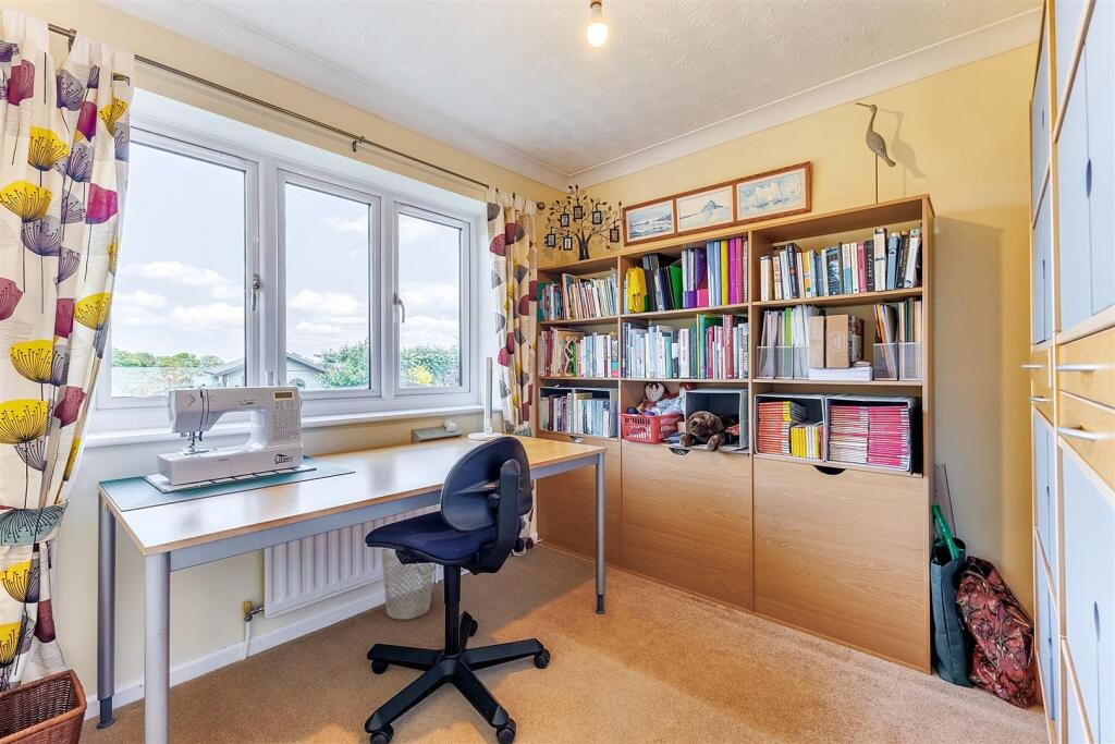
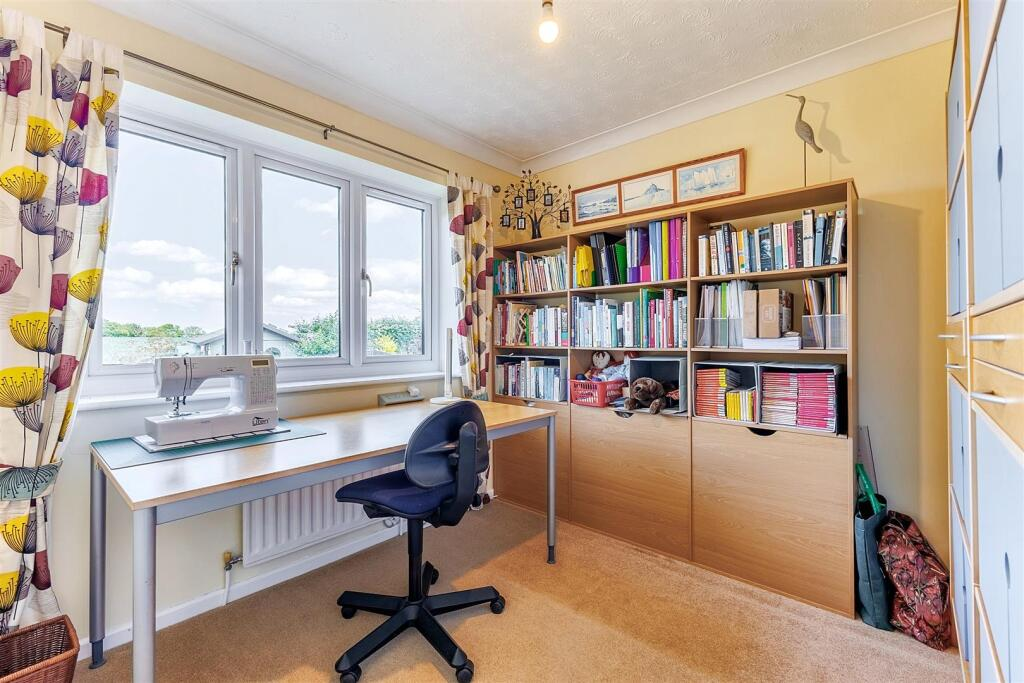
- wastebasket [380,548,434,621]
